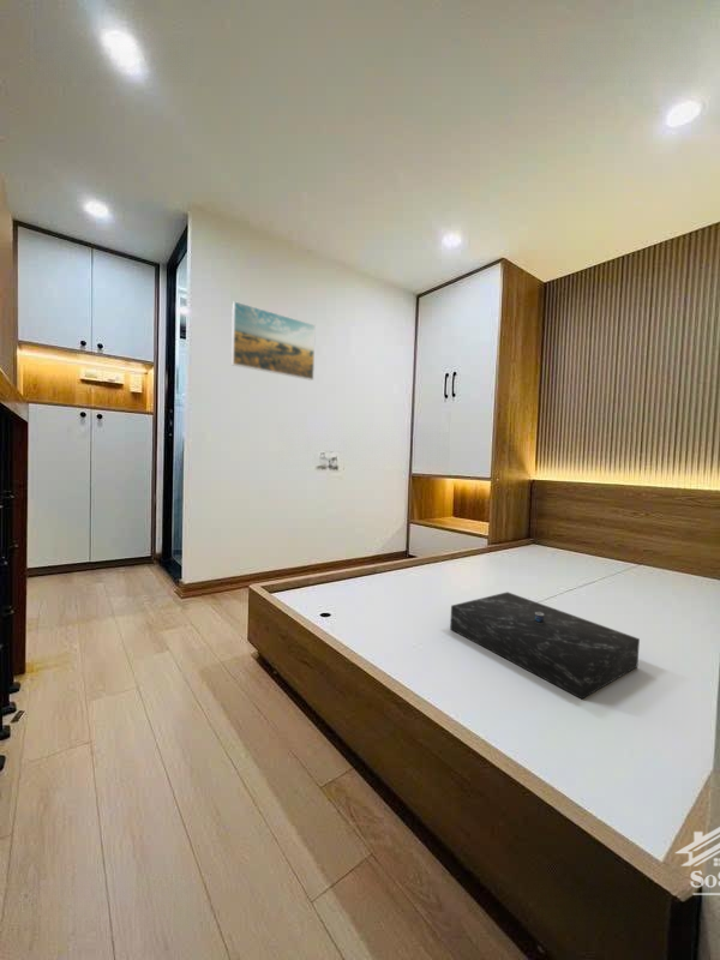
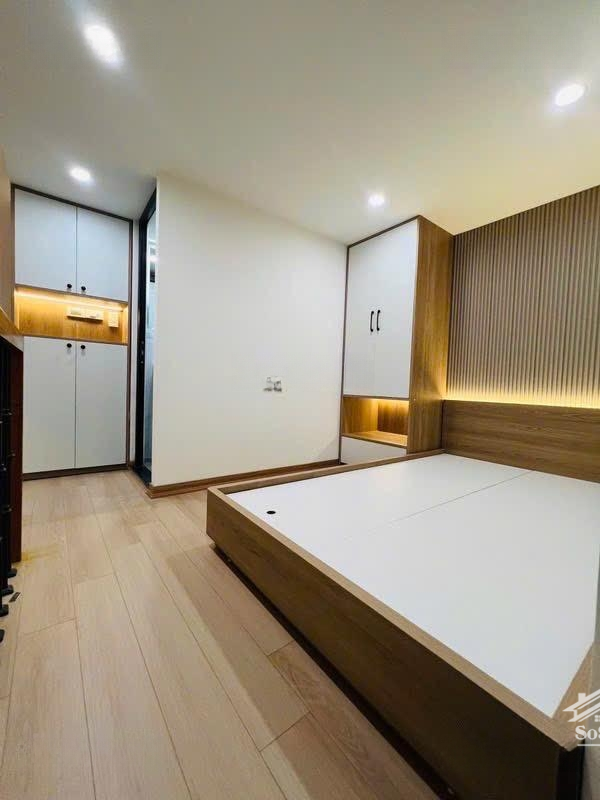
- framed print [230,300,317,382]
- tray [449,590,641,700]
